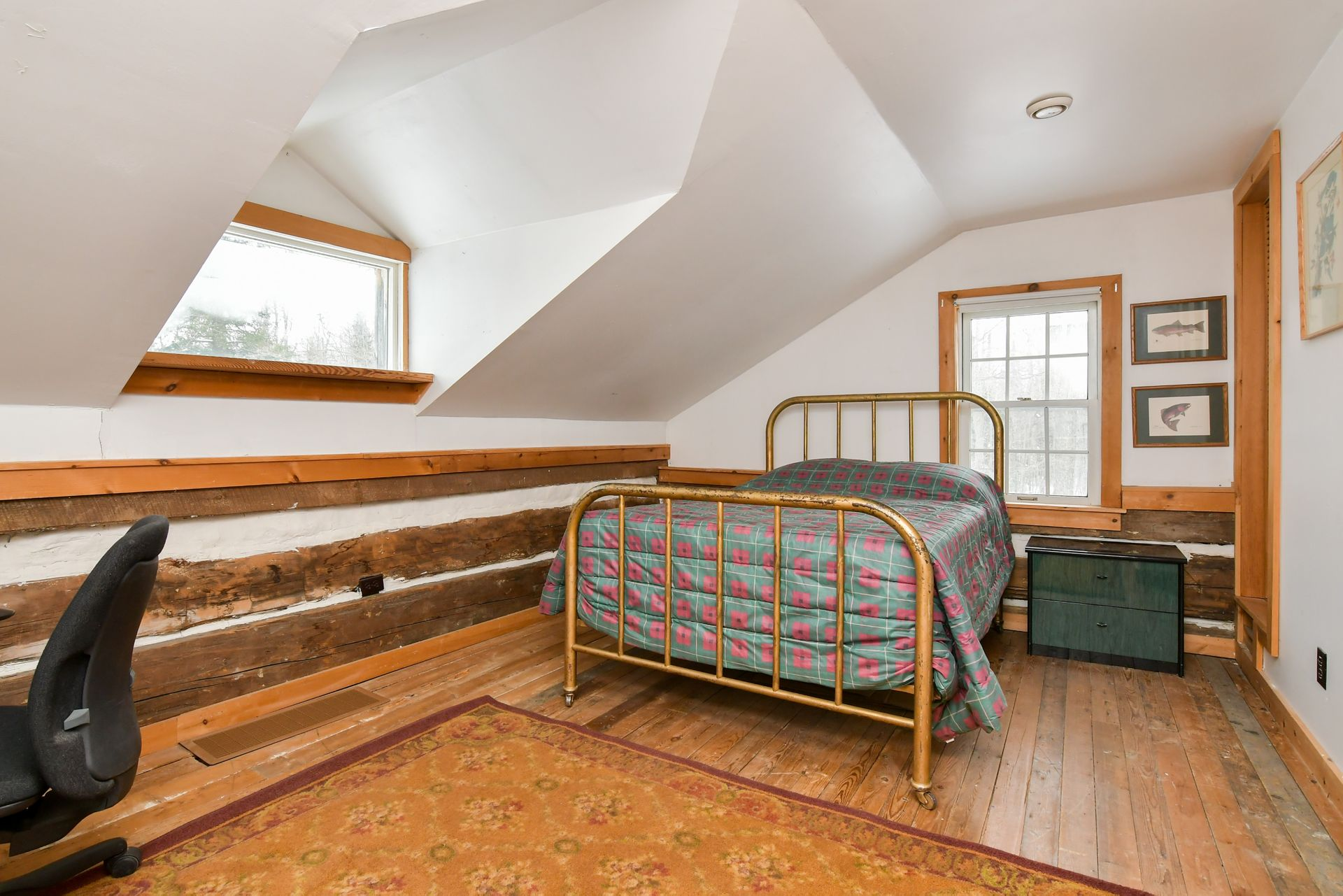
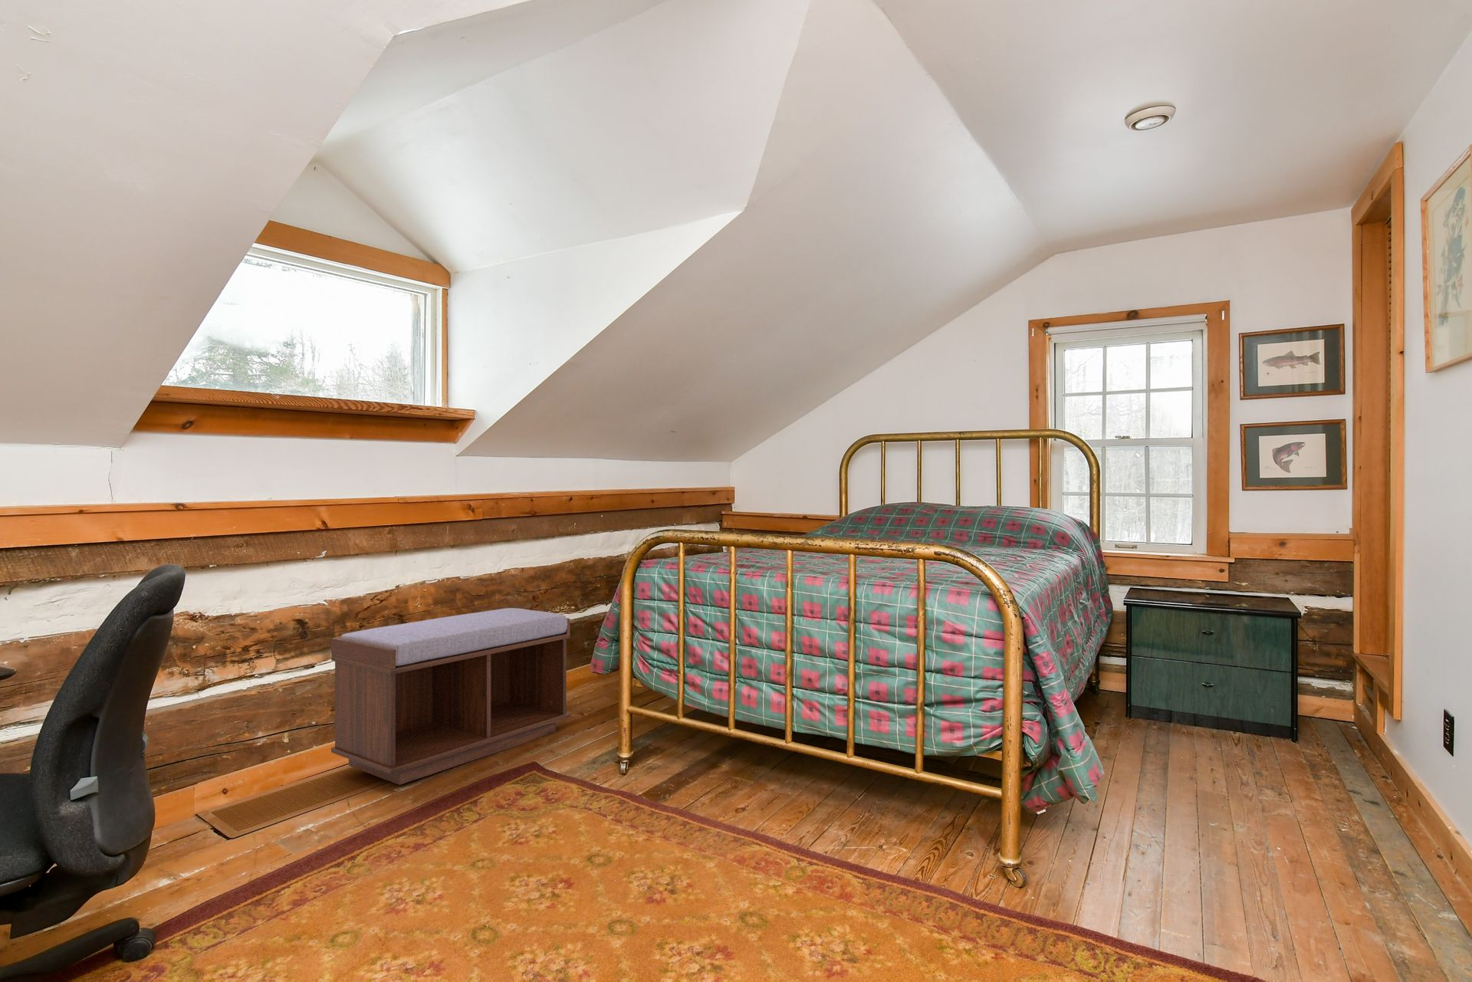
+ bench [330,607,571,786]
